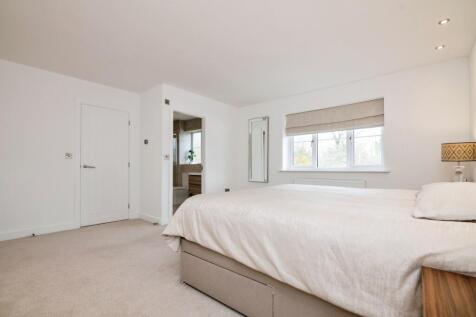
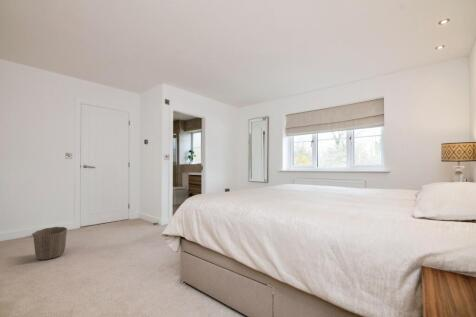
+ waste basket [32,226,68,261]
